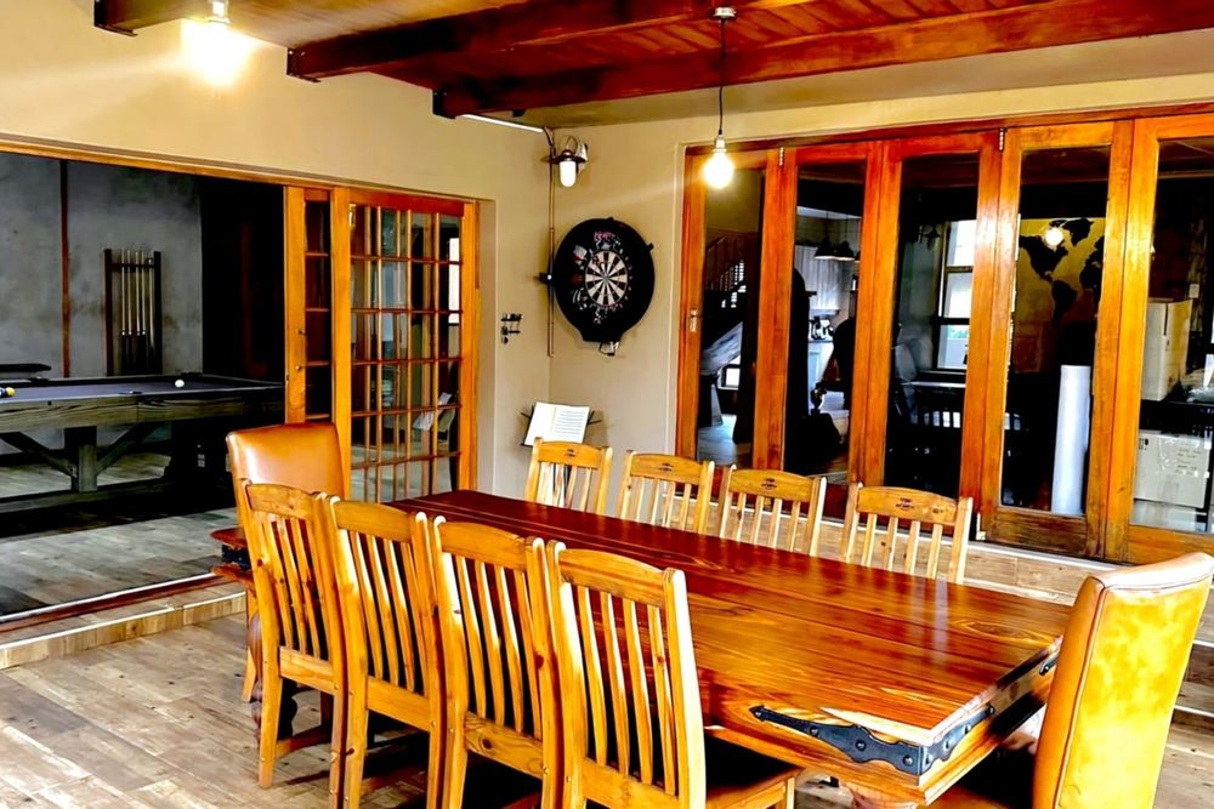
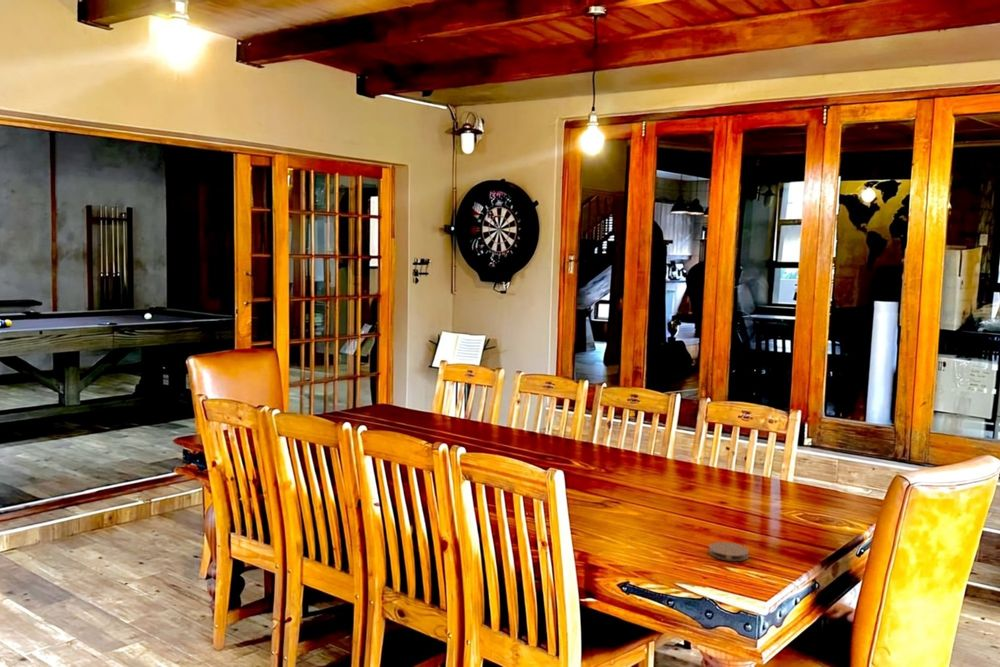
+ coaster [708,541,750,562]
